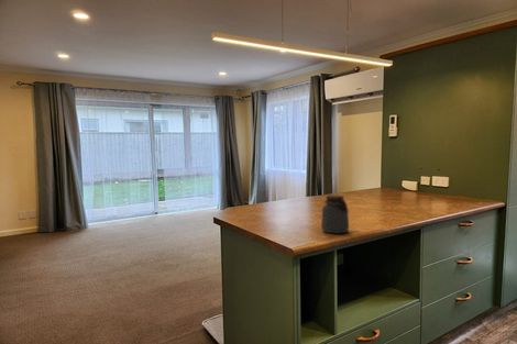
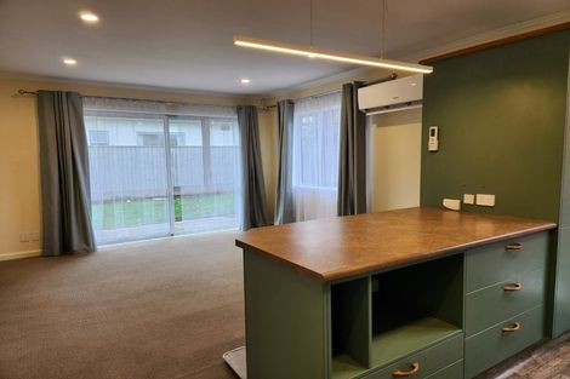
- jar [320,193,350,234]
